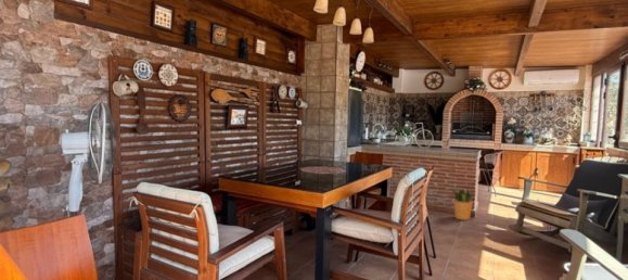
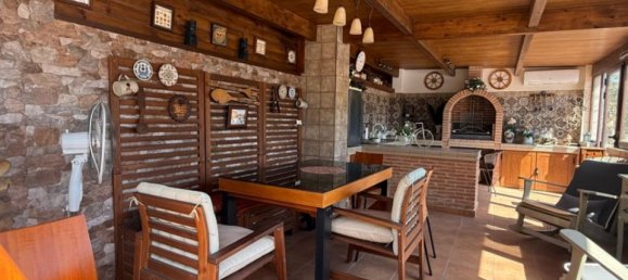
- potted plant [449,187,479,221]
